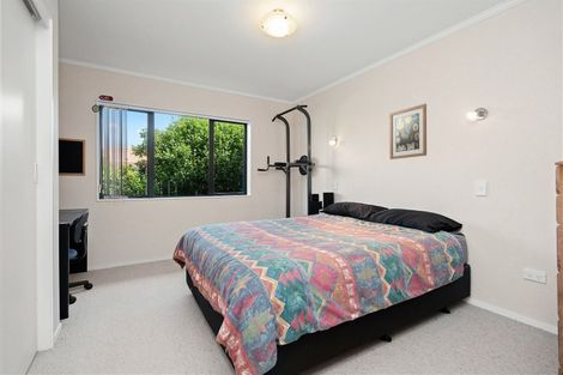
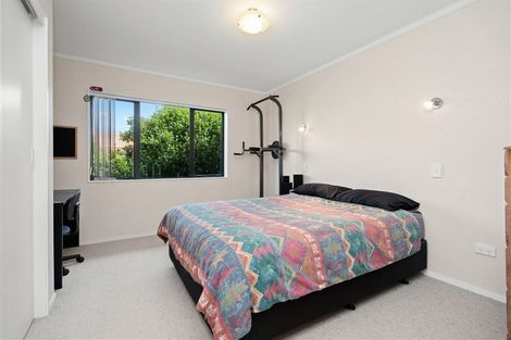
- wall art [388,103,428,161]
